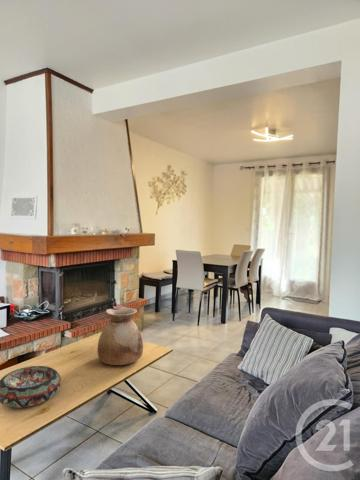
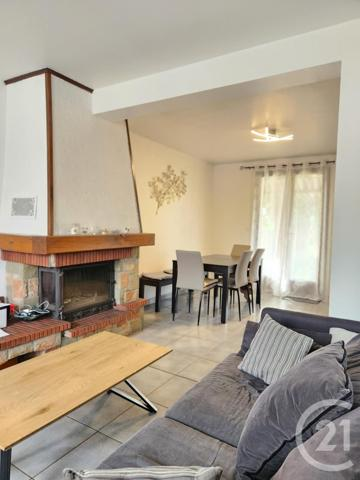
- decorative bowl [0,365,62,408]
- vase [96,306,144,366]
